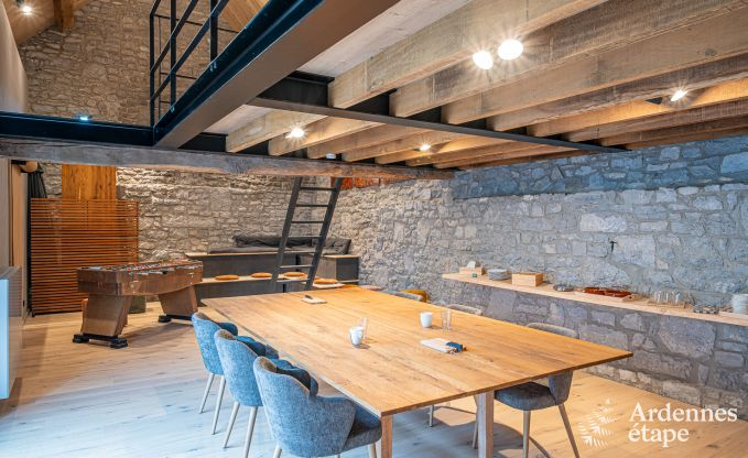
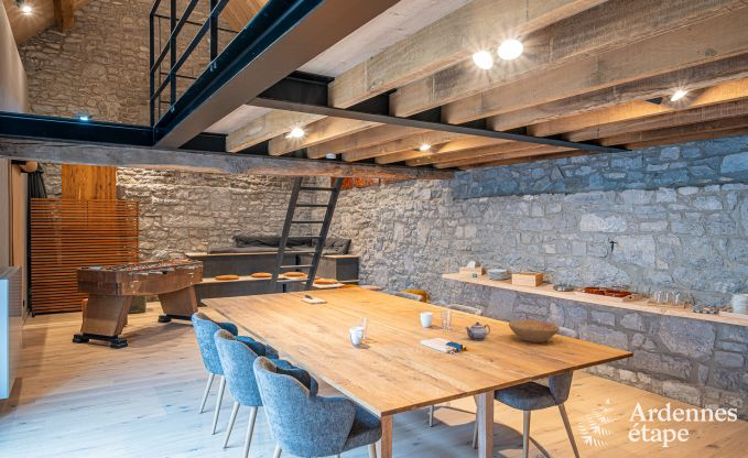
+ bowl [508,319,561,344]
+ teapot [464,321,491,341]
